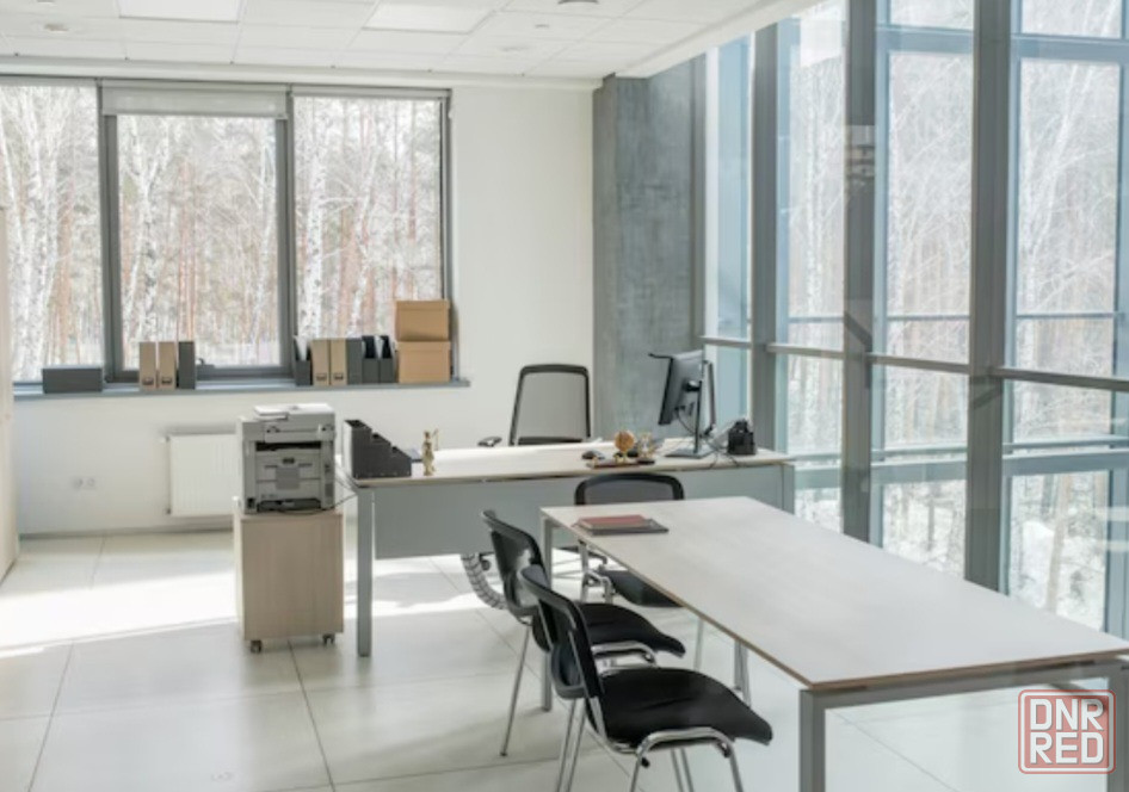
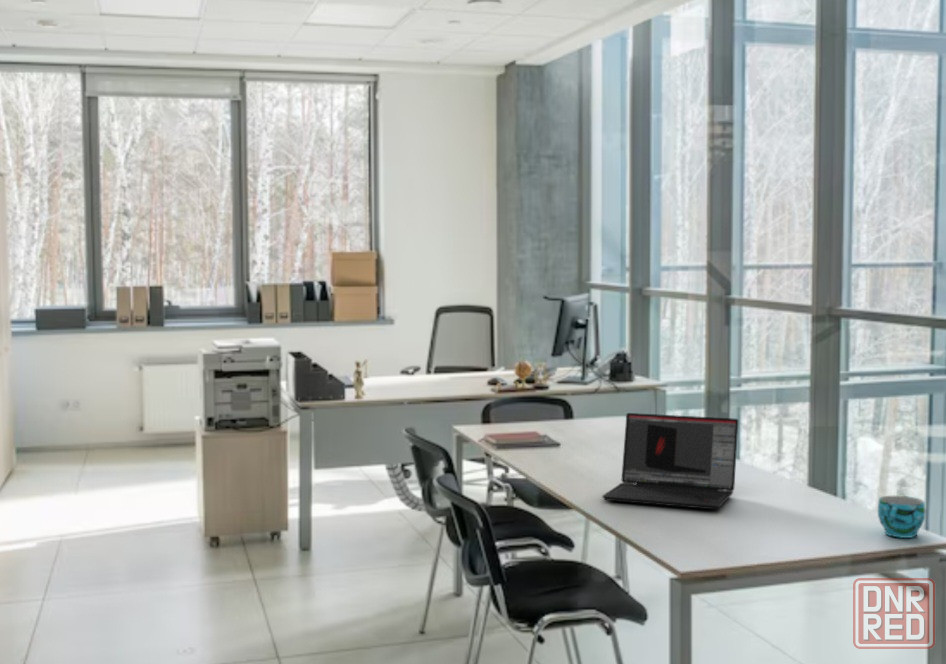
+ cup [877,495,926,539]
+ laptop [601,412,739,511]
